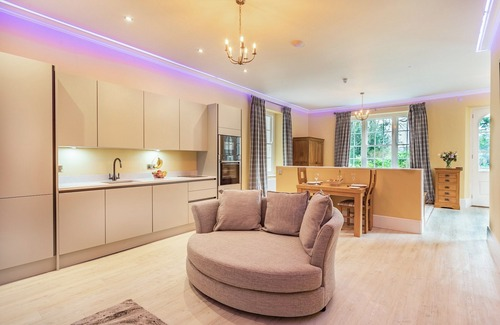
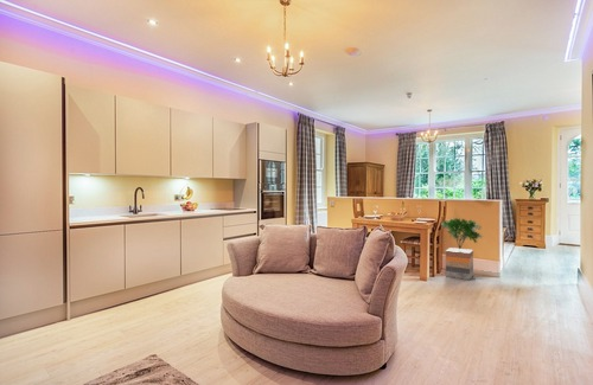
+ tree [440,217,483,281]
